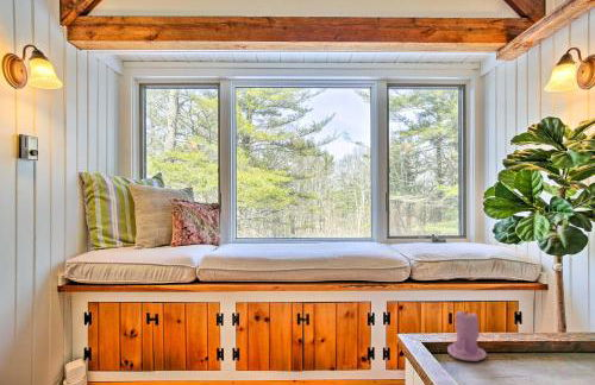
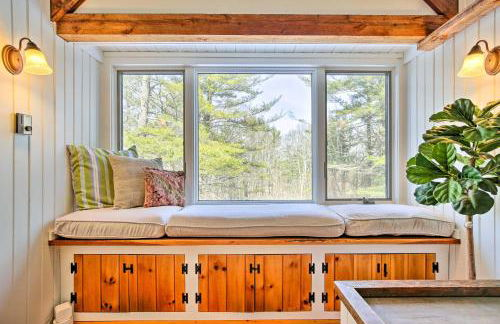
- candle [446,305,488,362]
